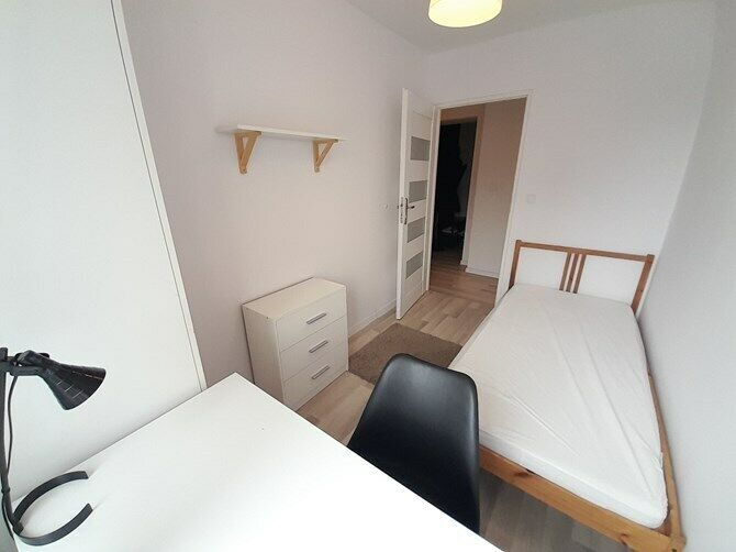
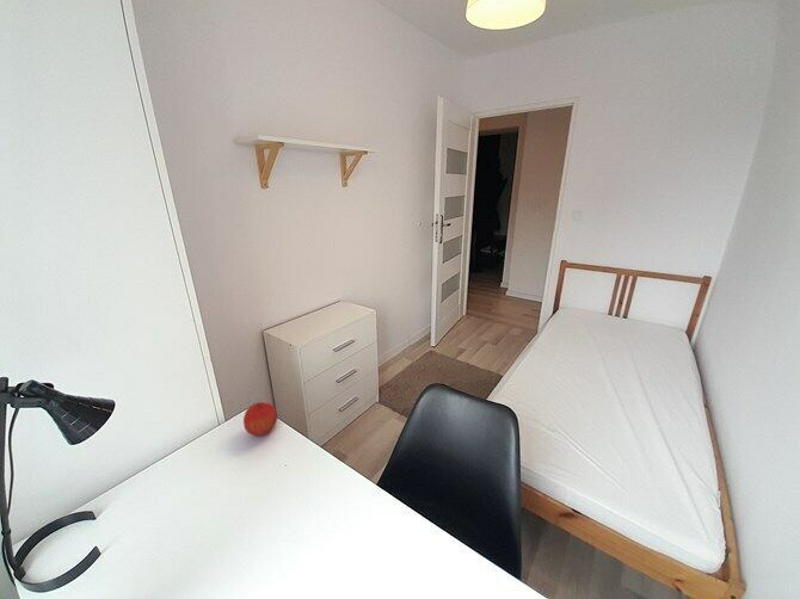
+ fruit [242,401,278,437]
